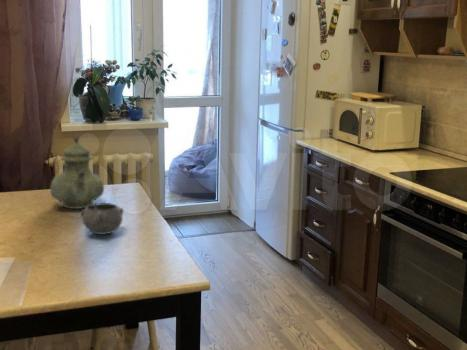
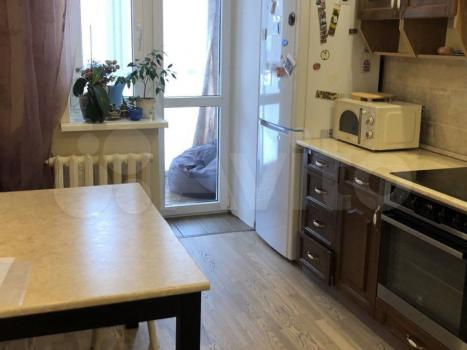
- decorative bowl [79,202,124,235]
- teapot [49,131,105,210]
